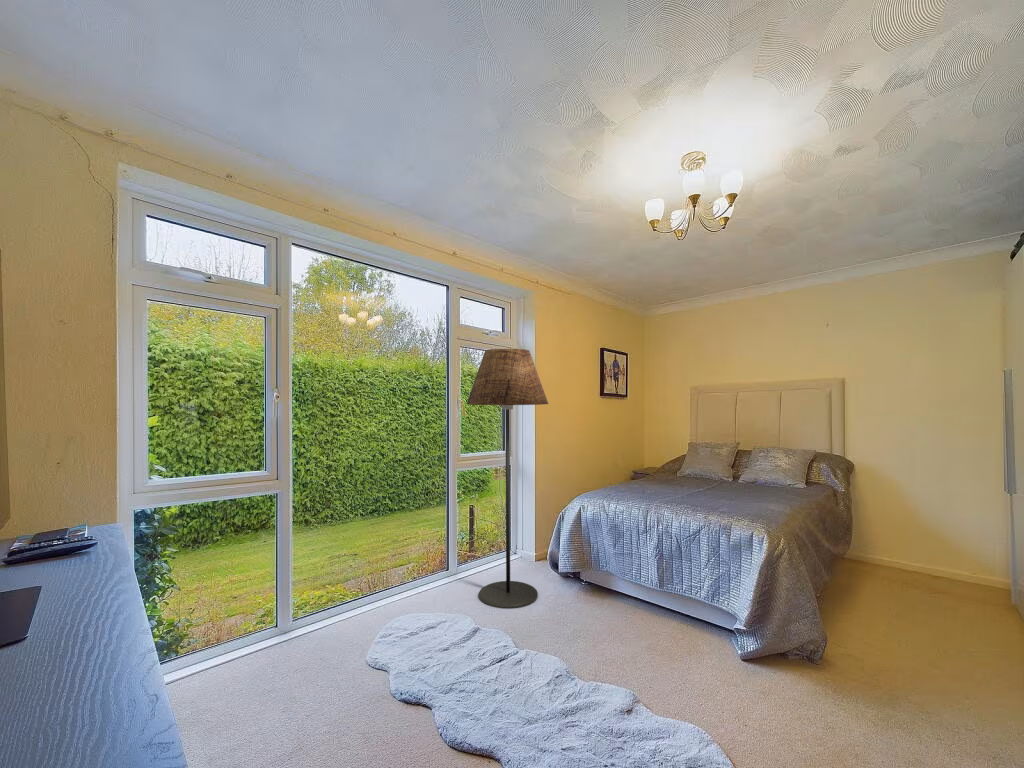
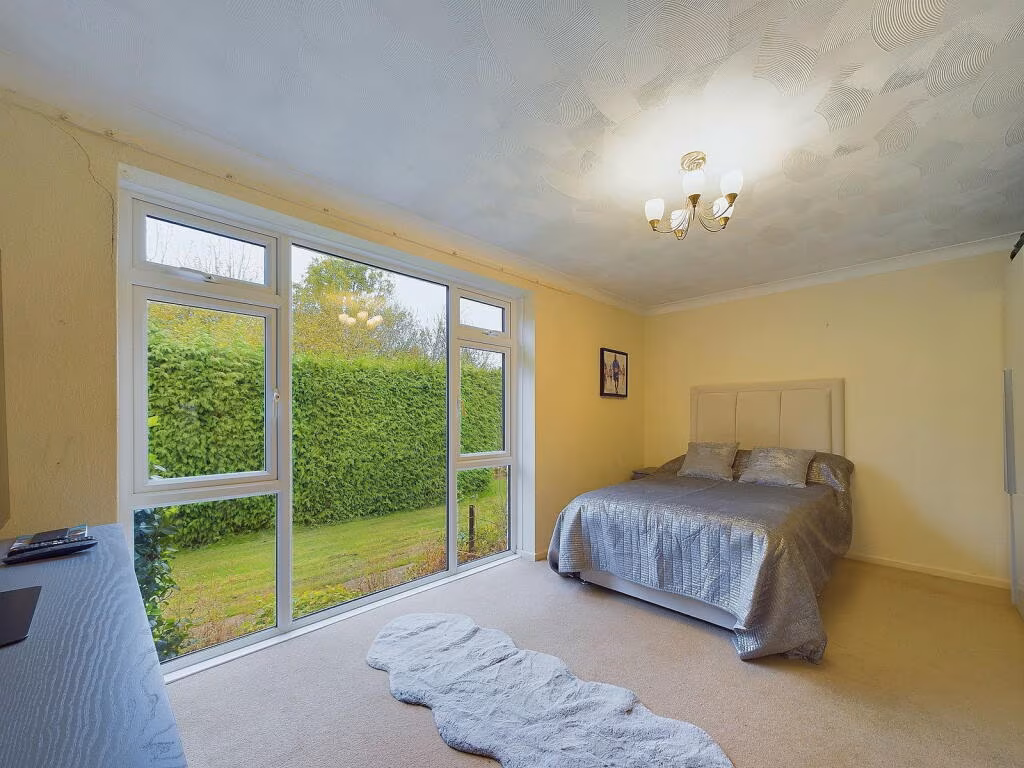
- floor lamp [466,348,549,610]
